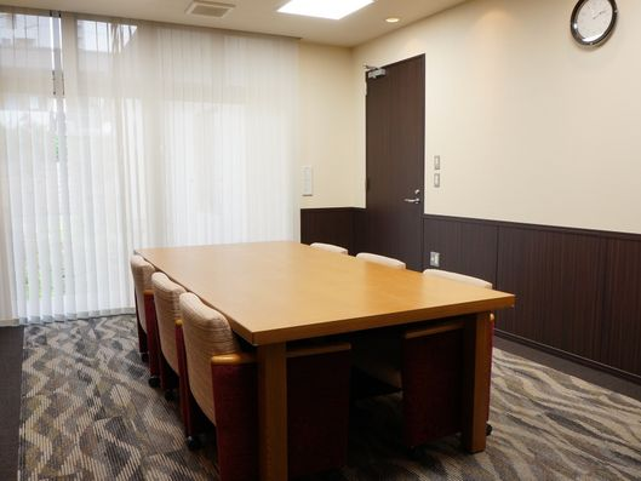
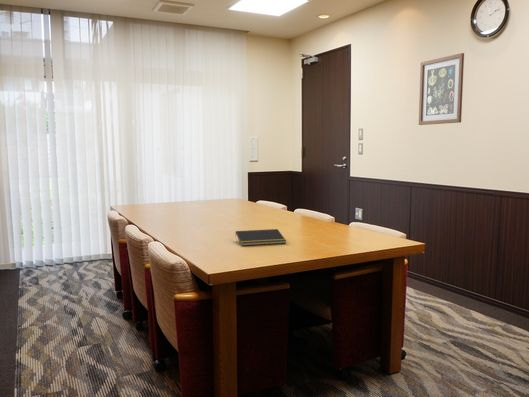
+ notepad [234,228,287,247]
+ wall art [418,52,465,126]
